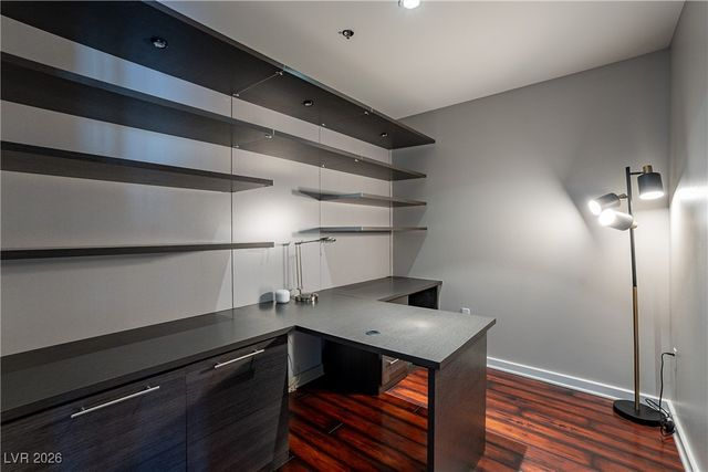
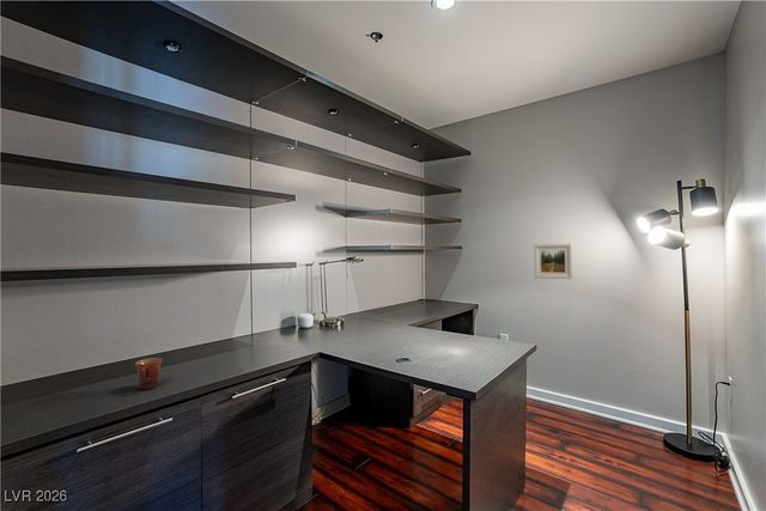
+ mug [134,357,163,390]
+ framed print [533,242,574,280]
